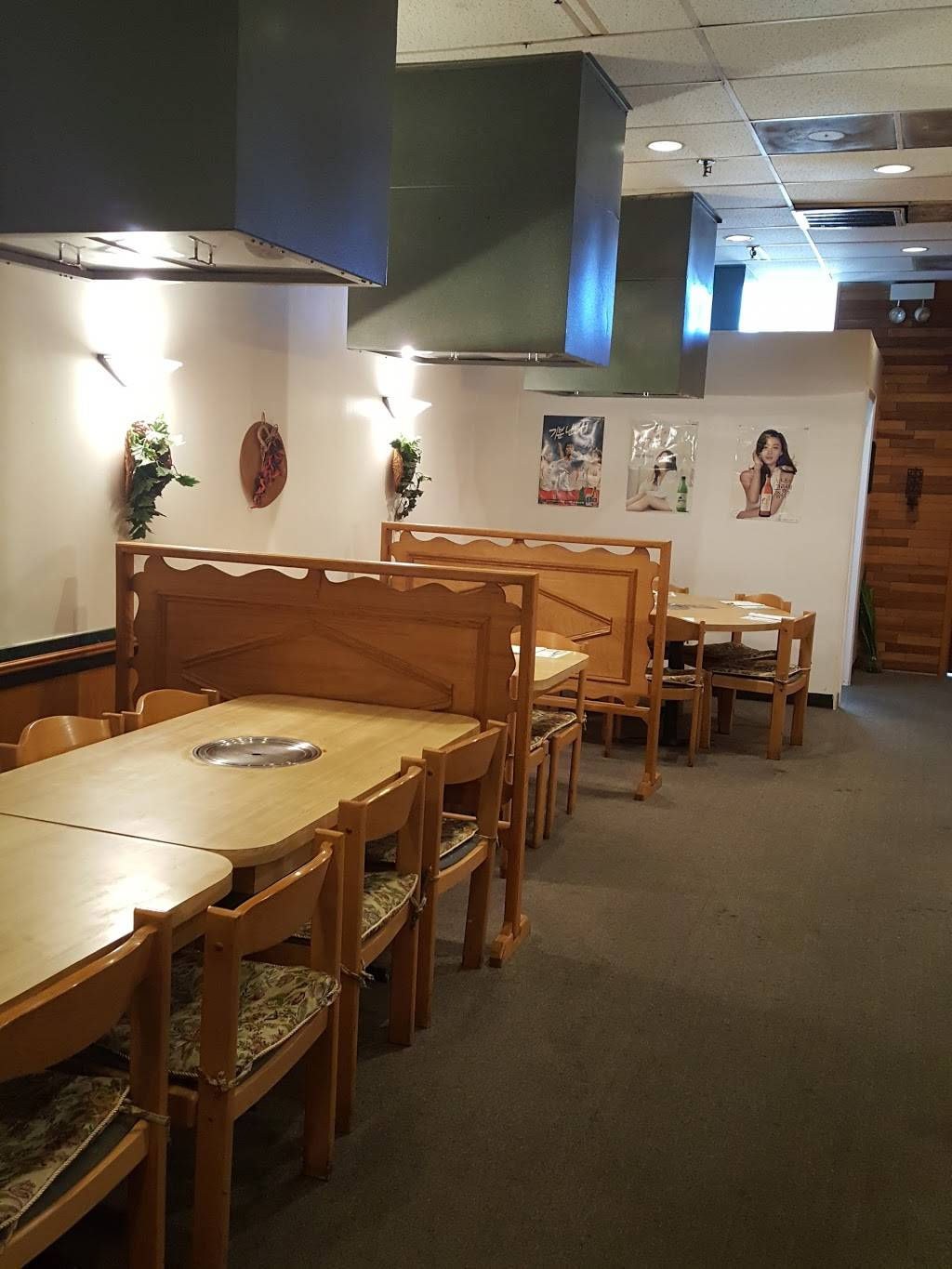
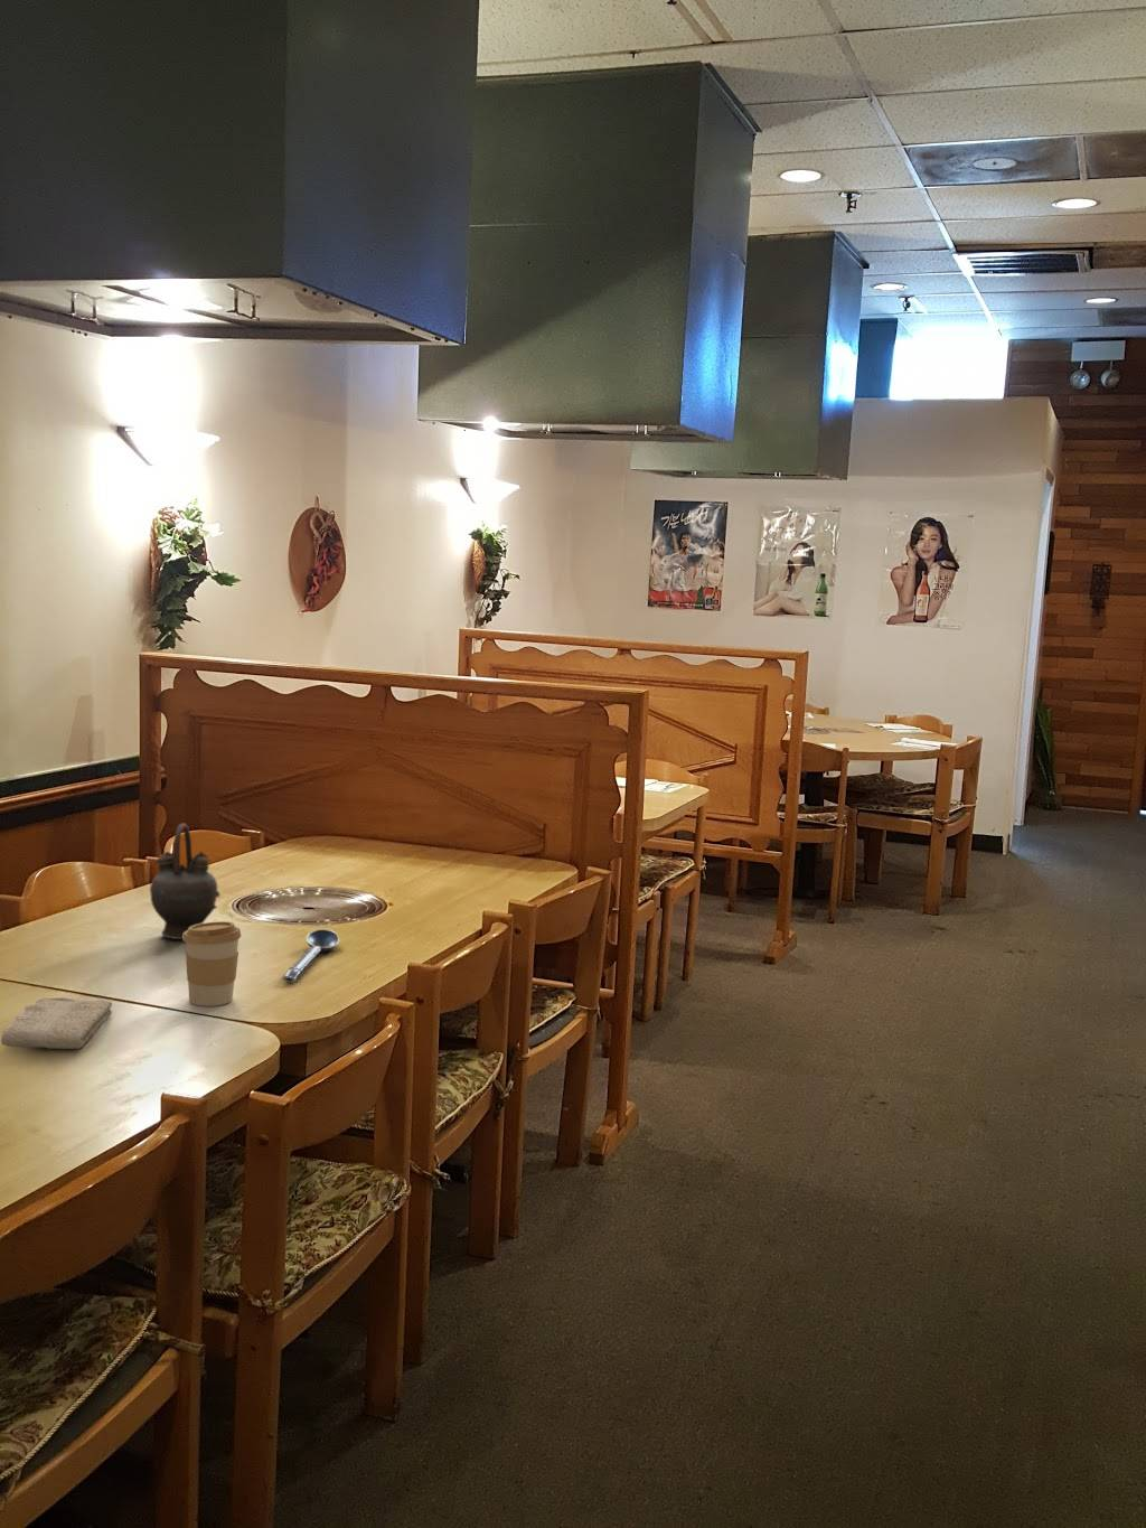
+ spoon [280,928,341,984]
+ coffee cup [182,920,242,1008]
+ teapot [149,822,221,940]
+ washcloth [0,996,113,1050]
